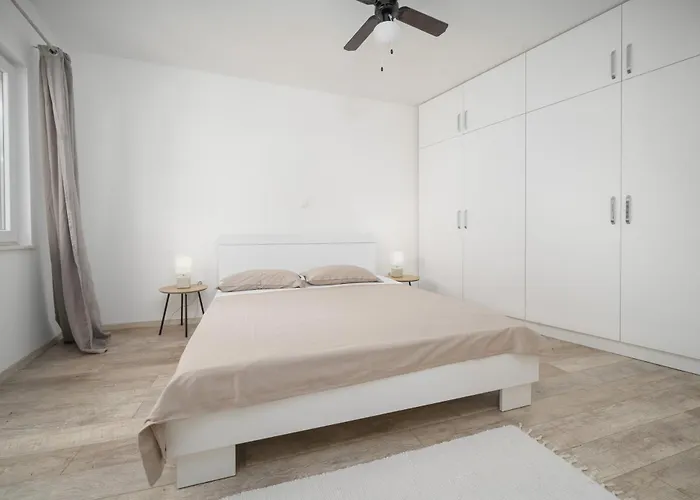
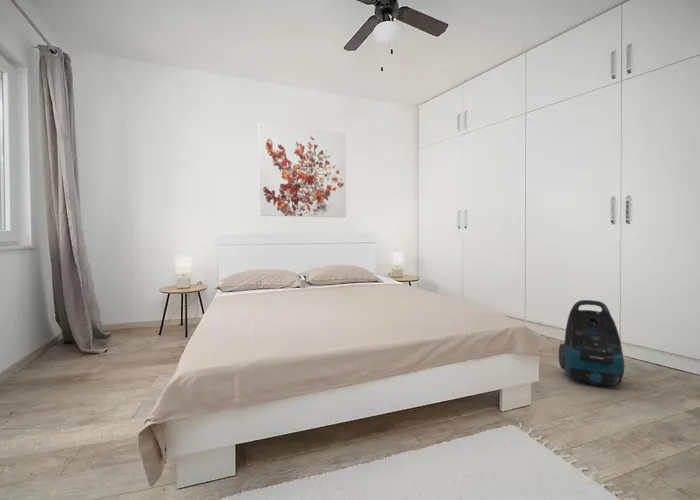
+ wall art [257,122,347,218]
+ vacuum cleaner [558,299,625,386]
